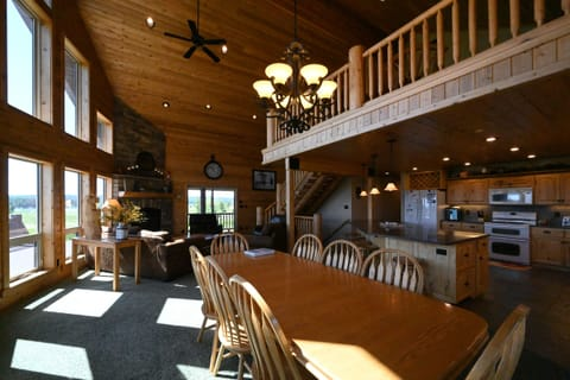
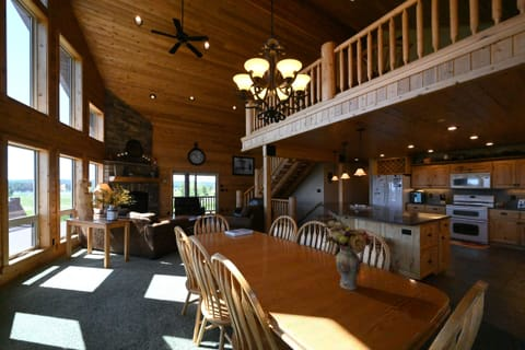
+ flower arrangement [322,219,373,291]
